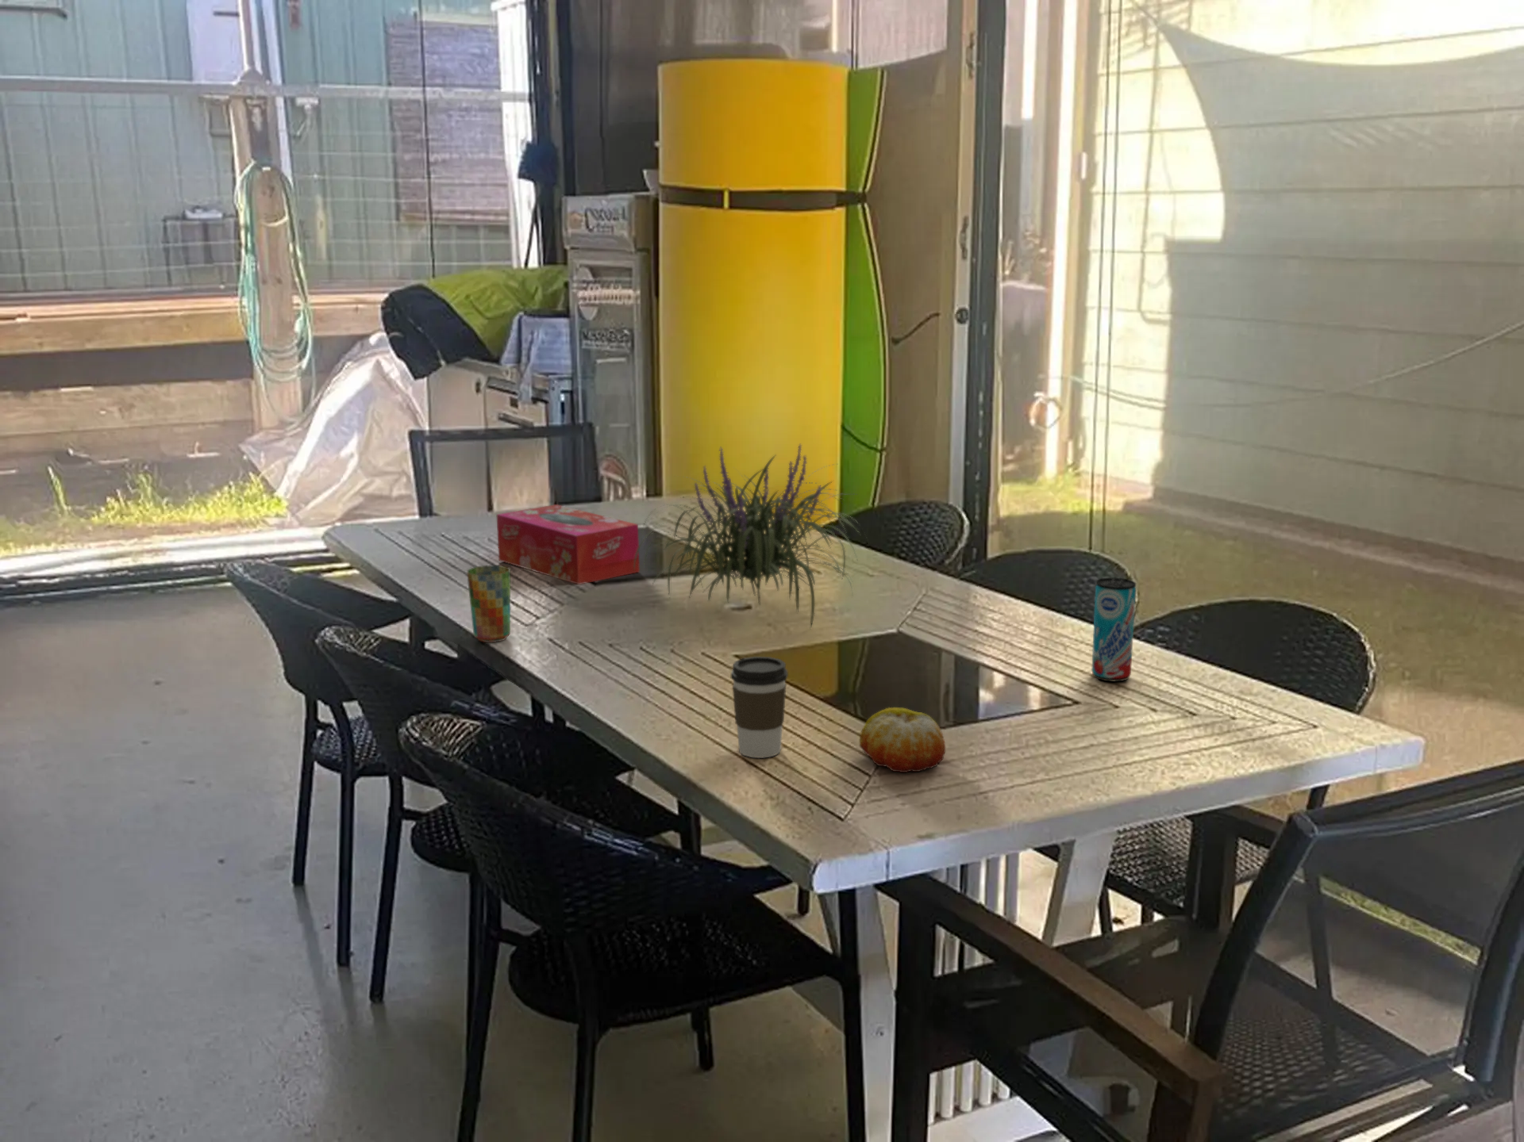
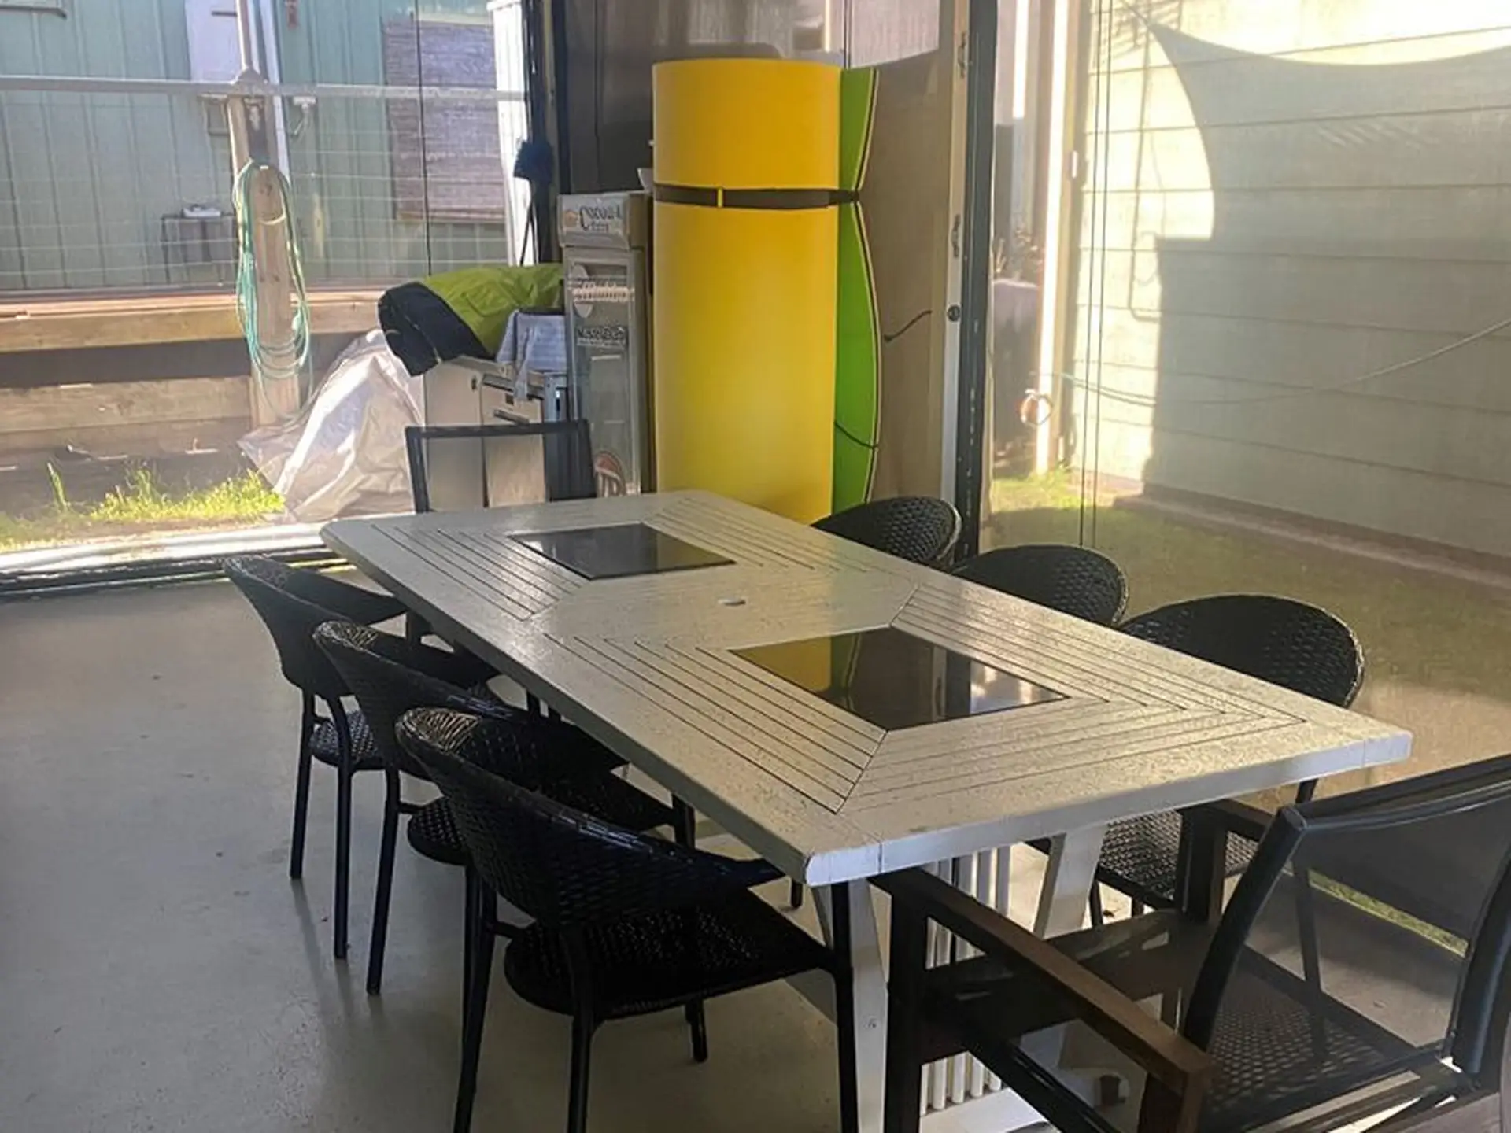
- fruit [859,707,946,774]
- coffee cup [731,656,788,759]
- tissue box [496,504,641,585]
- cup [466,565,511,643]
- plant [634,444,870,630]
- beverage can [1091,577,1136,683]
